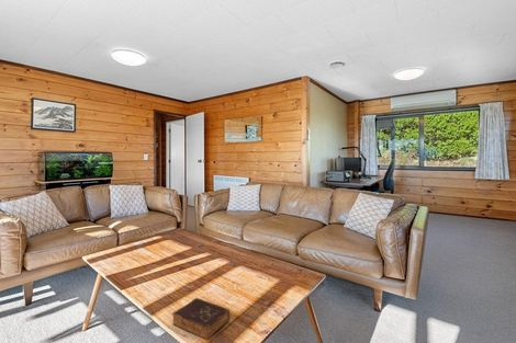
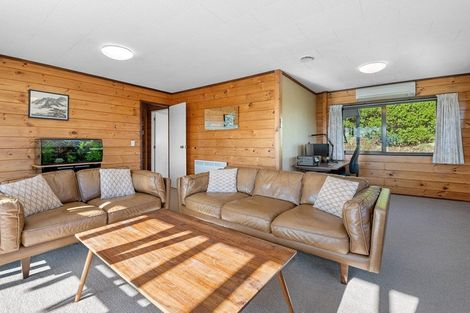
- book [171,297,231,341]
